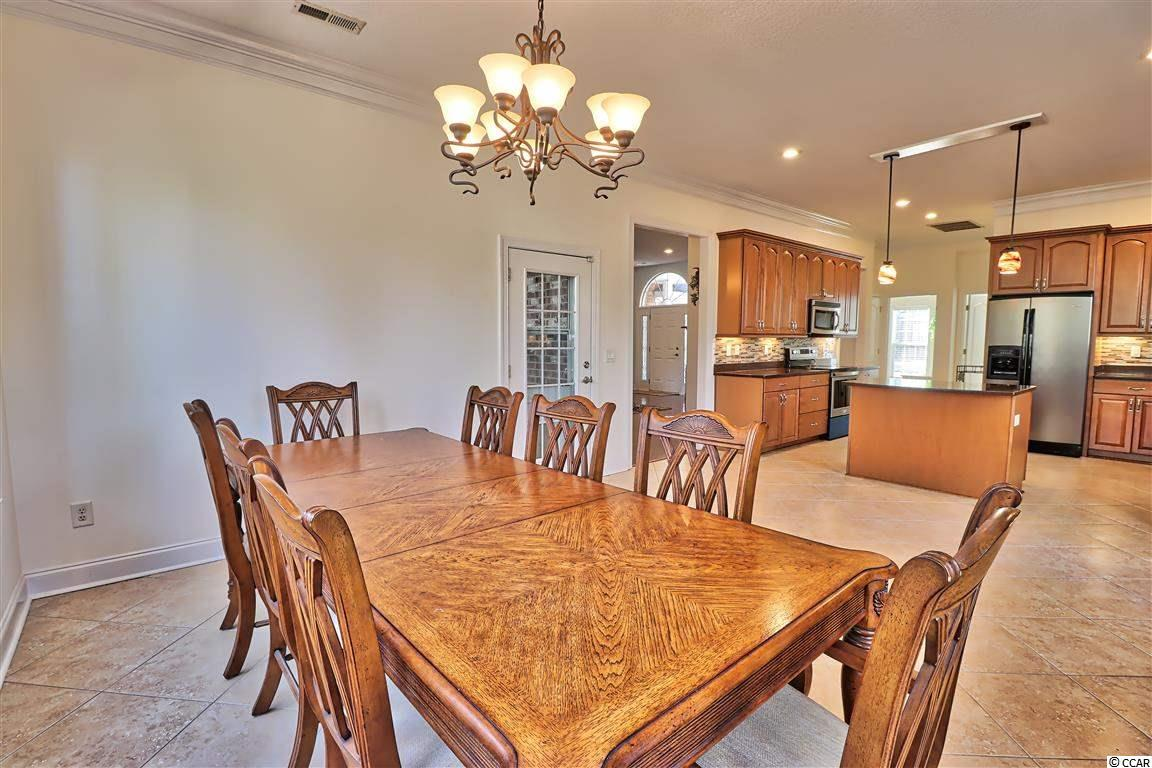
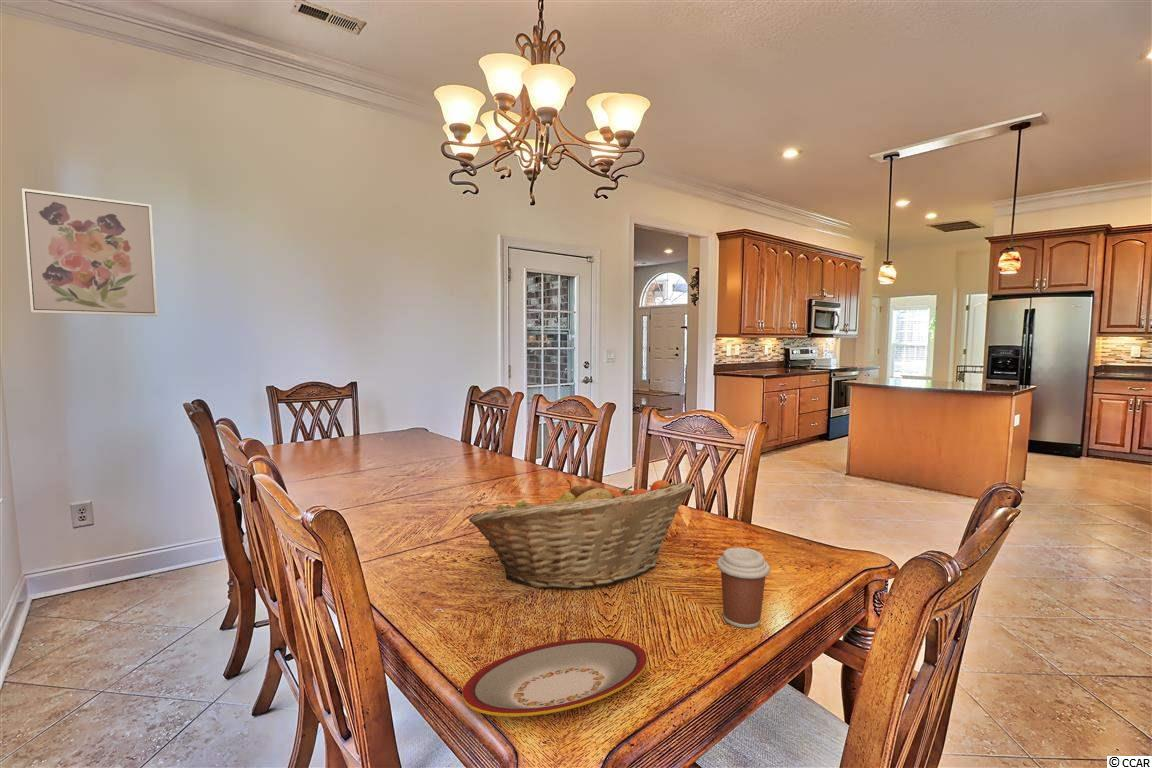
+ wall art [20,187,158,317]
+ coffee cup [716,546,771,629]
+ fruit basket [468,479,693,590]
+ plate [461,637,648,718]
